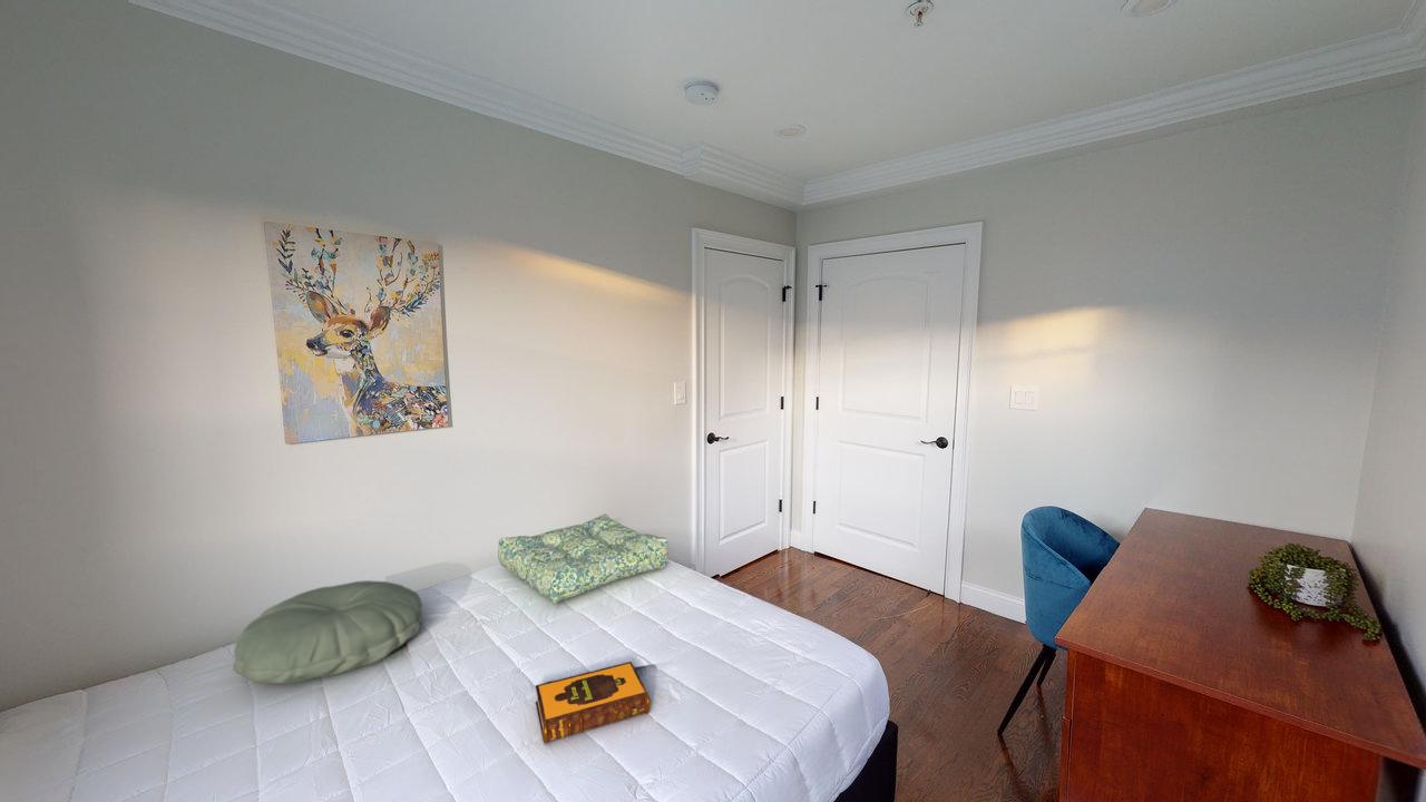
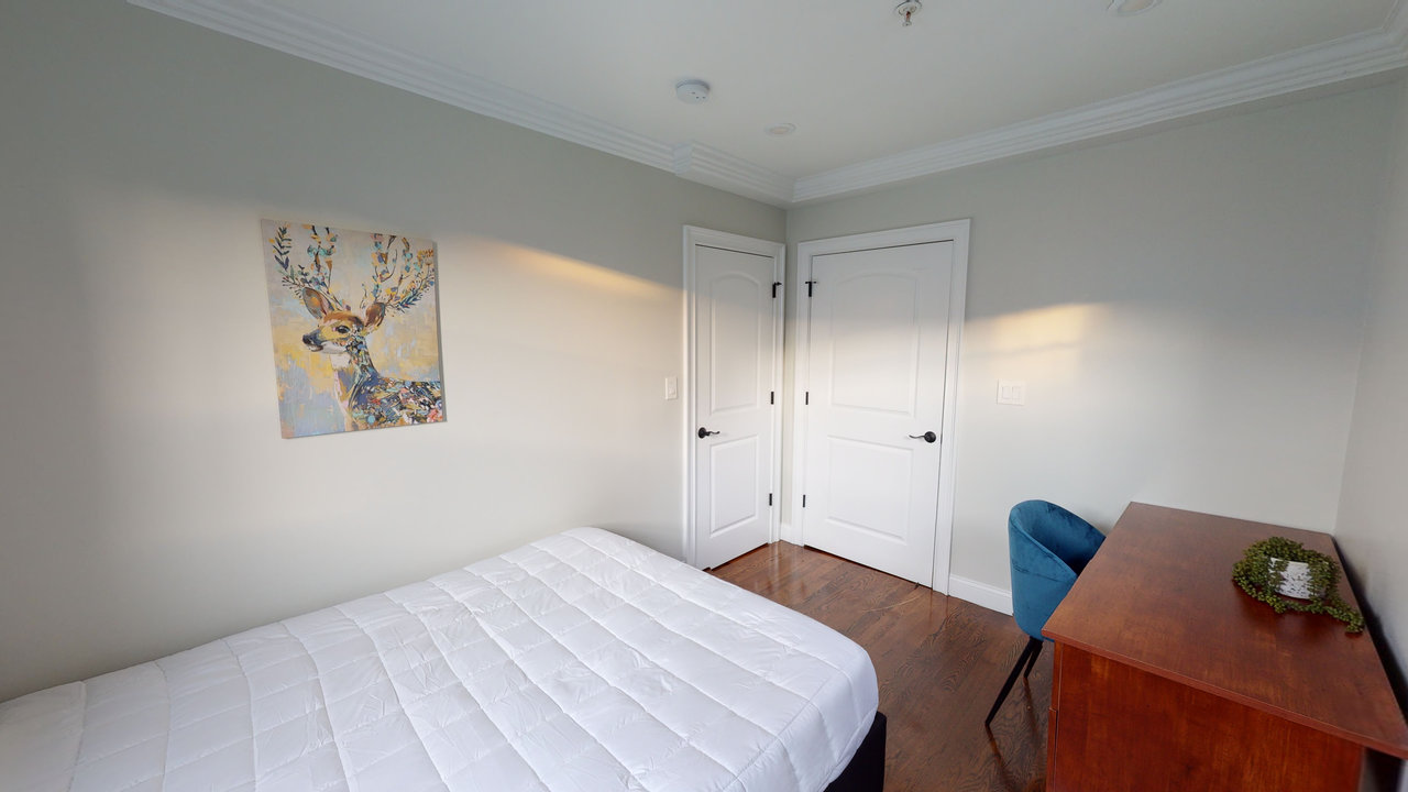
- hardback book [535,661,652,745]
- seat cushion [497,512,670,605]
- pillow [232,579,423,685]
